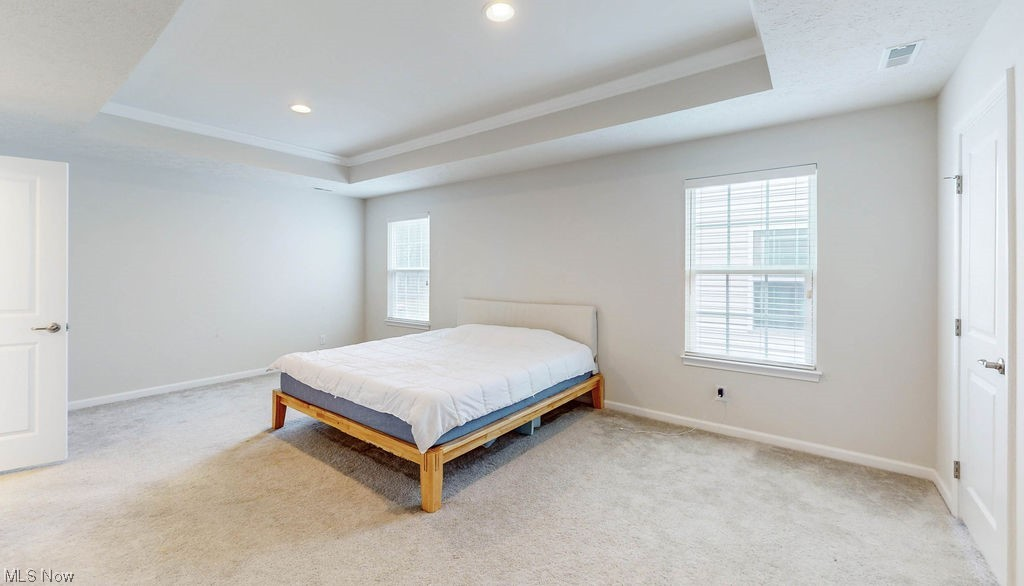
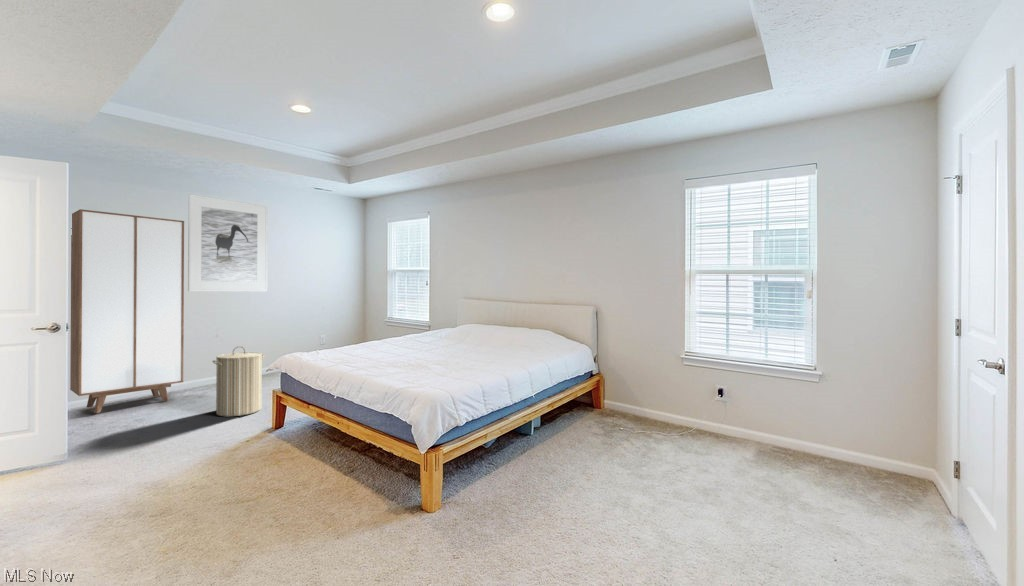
+ wardrobe [69,208,185,414]
+ laundry hamper [212,345,265,417]
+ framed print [187,193,269,293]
